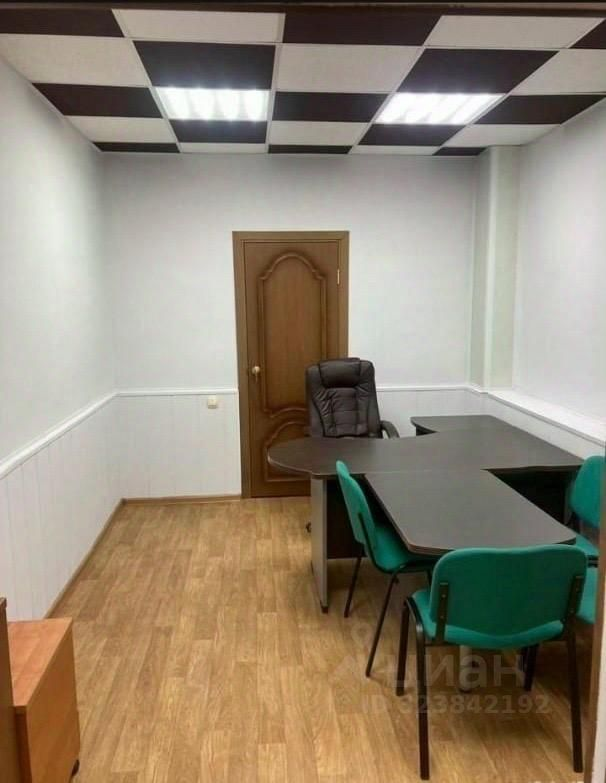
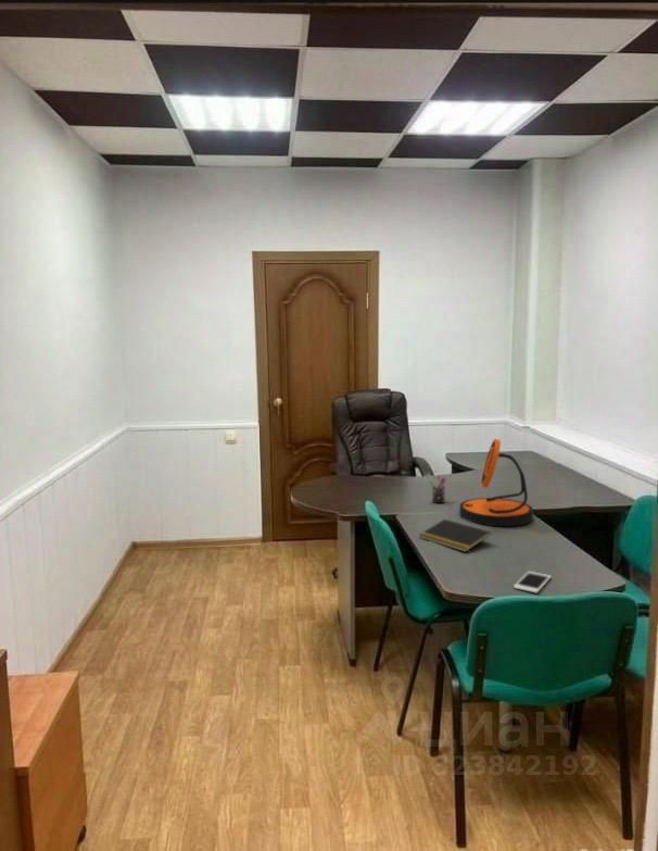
+ cell phone [513,571,552,593]
+ notepad [418,518,492,553]
+ desk lamp [458,438,534,527]
+ pen holder [428,474,447,504]
